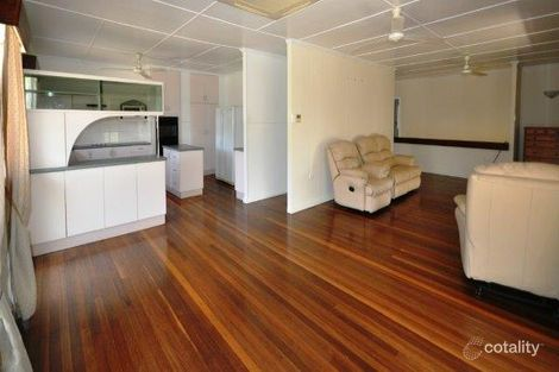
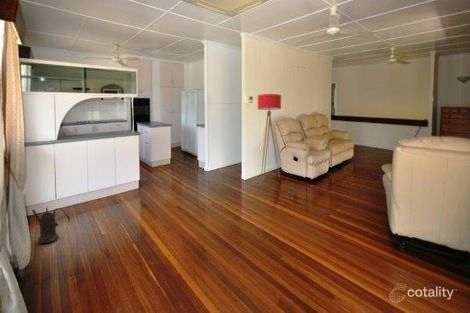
+ floor lamp [257,93,282,180]
+ watering can [31,206,71,244]
